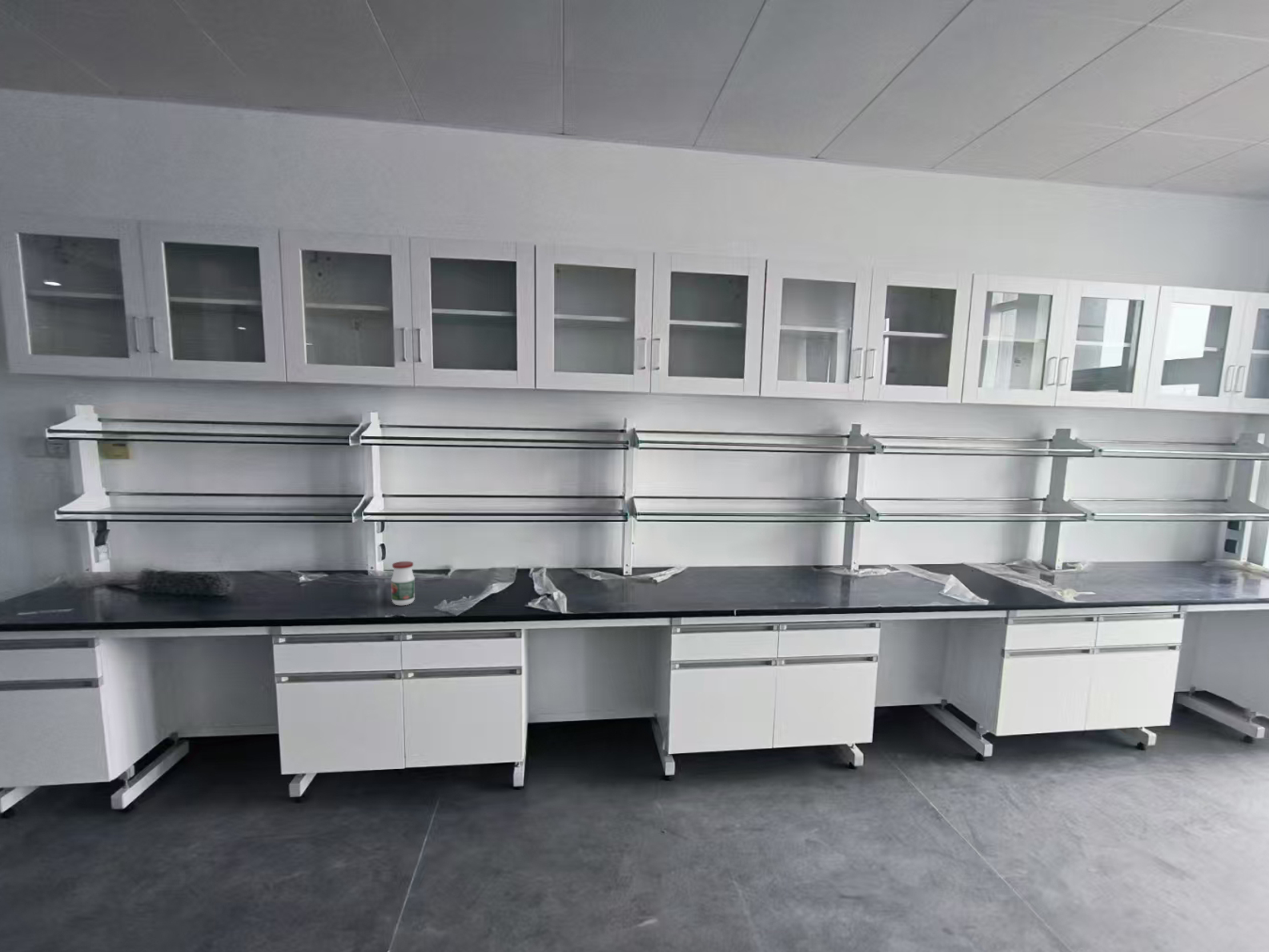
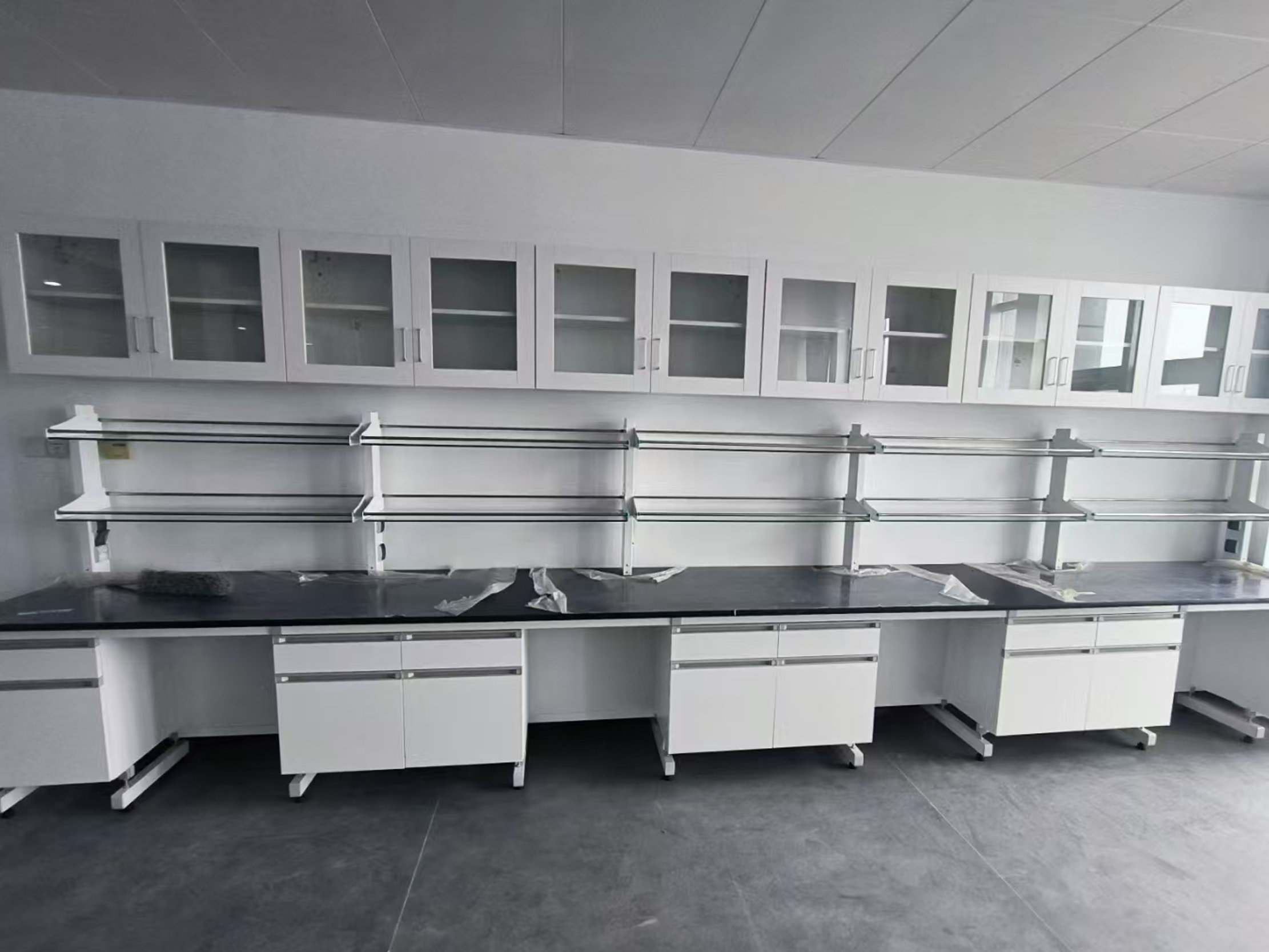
- jar [391,561,416,606]
